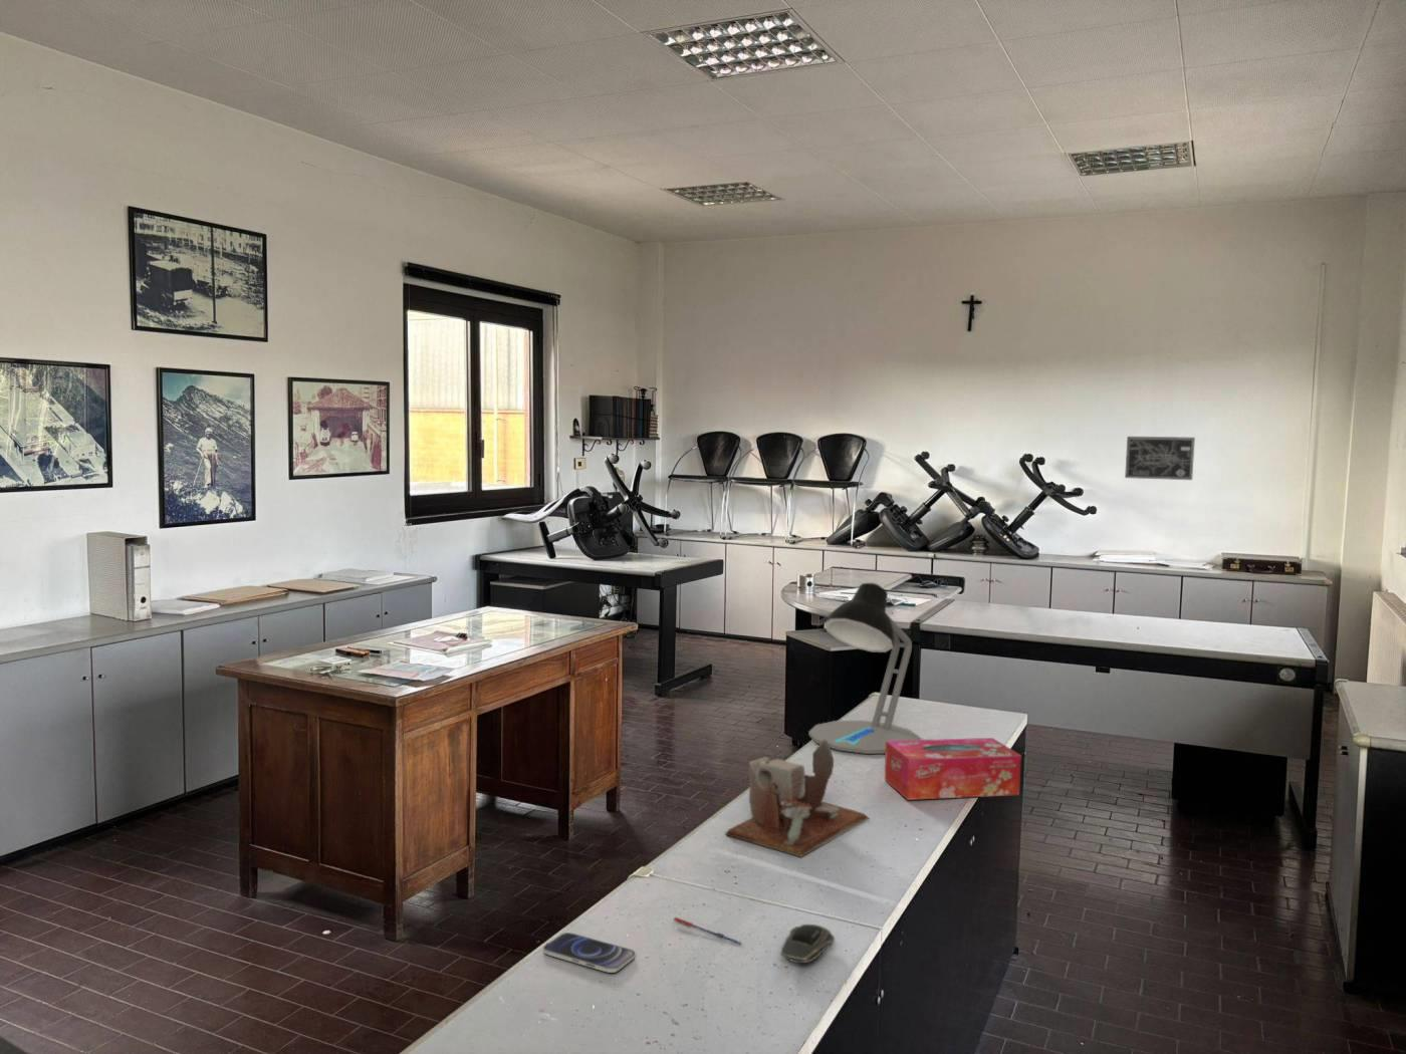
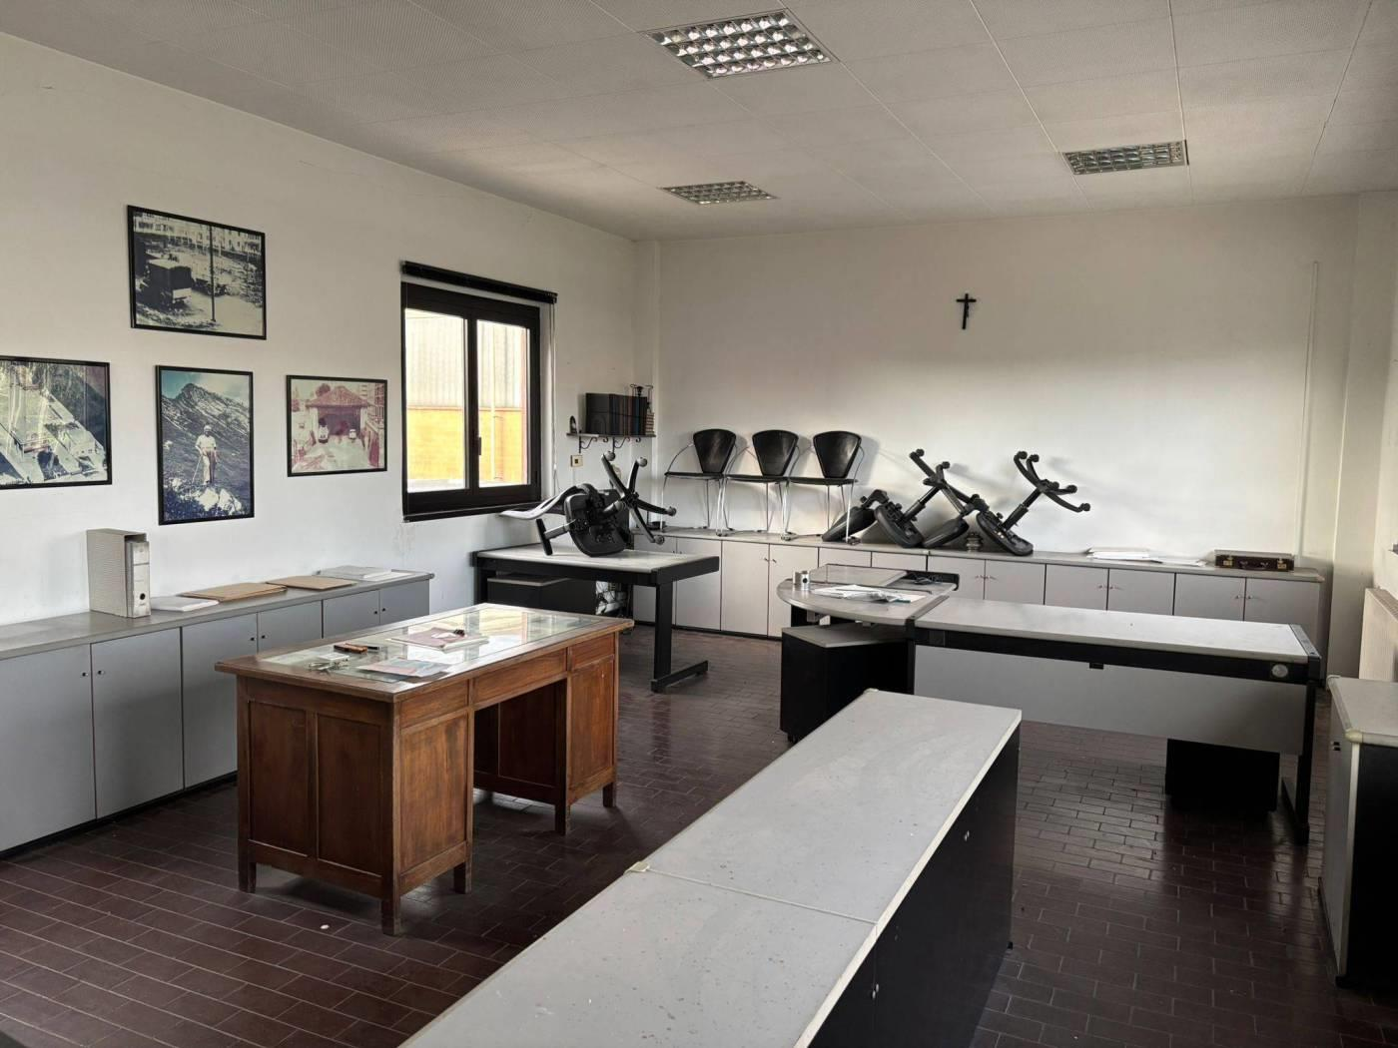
- desk organizer [724,740,870,858]
- desk lamp [807,582,921,755]
- wall art [1124,435,1196,480]
- tissue box [883,736,1022,802]
- pen [673,917,743,946]
- smartphone [542,931,635,973]
- computer mouse [779,923,836,963]
